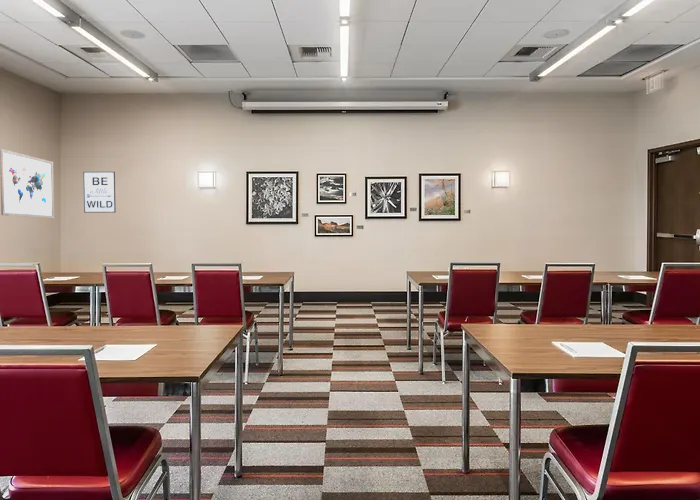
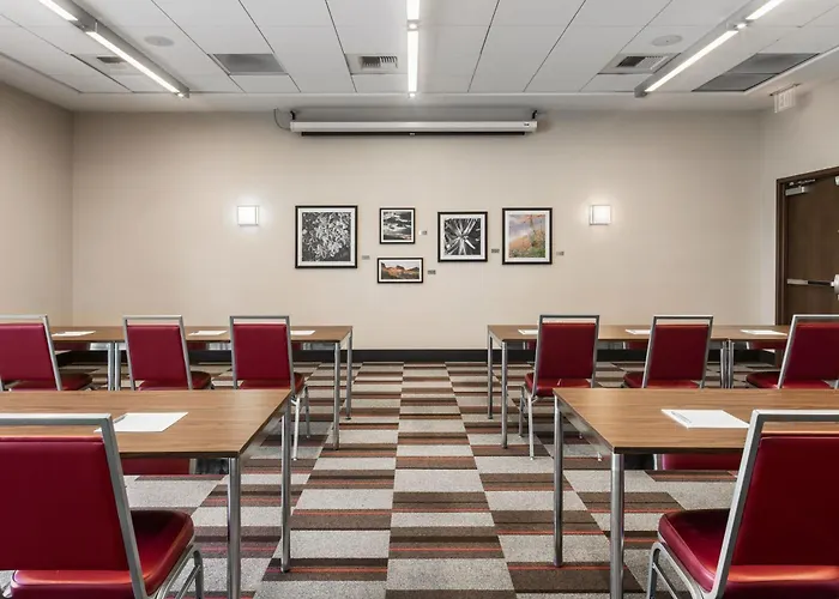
- wall art [82,171,117,214]
- wall art [0,148,55,219]
